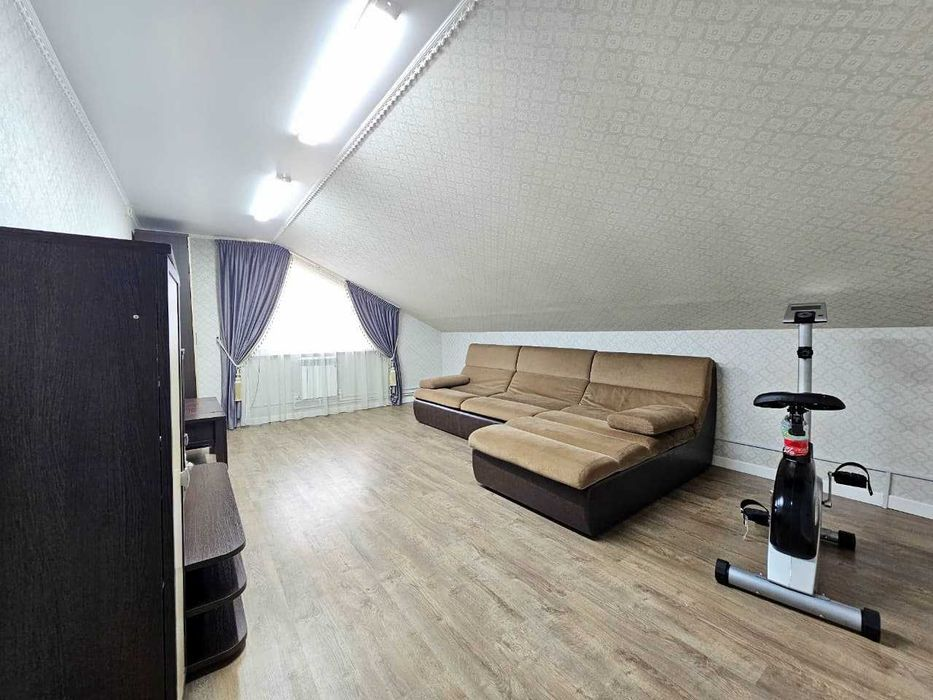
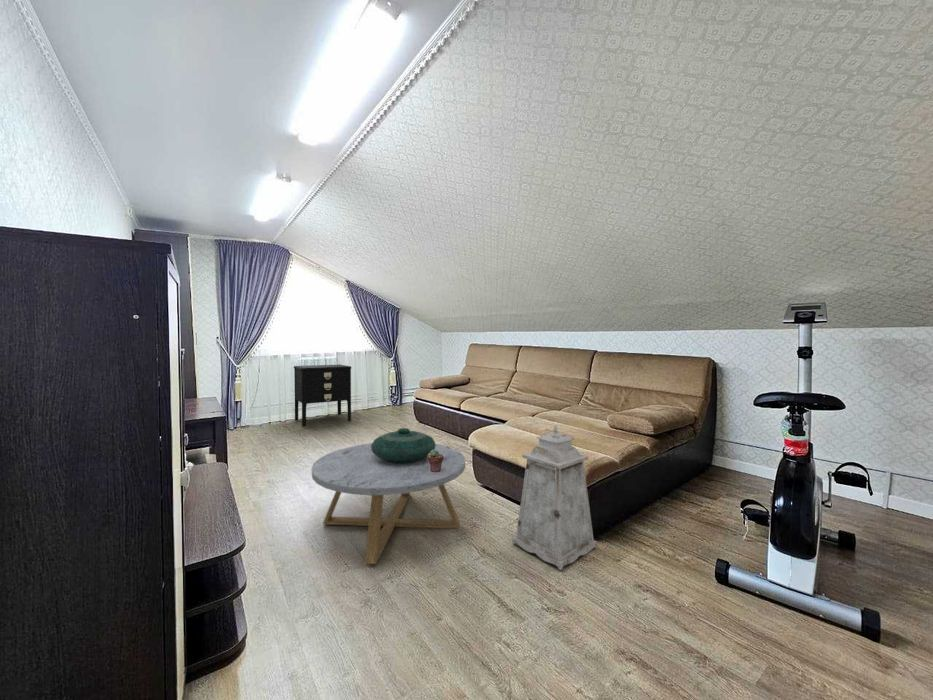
+ lantern [511,425,598,571]
+ coffee table [311,442,466,565]
+ nightstand [293,363,352,427]
+ decorative bowl [371,427,436,463]
+ potted succulent [428,449,444,473]
